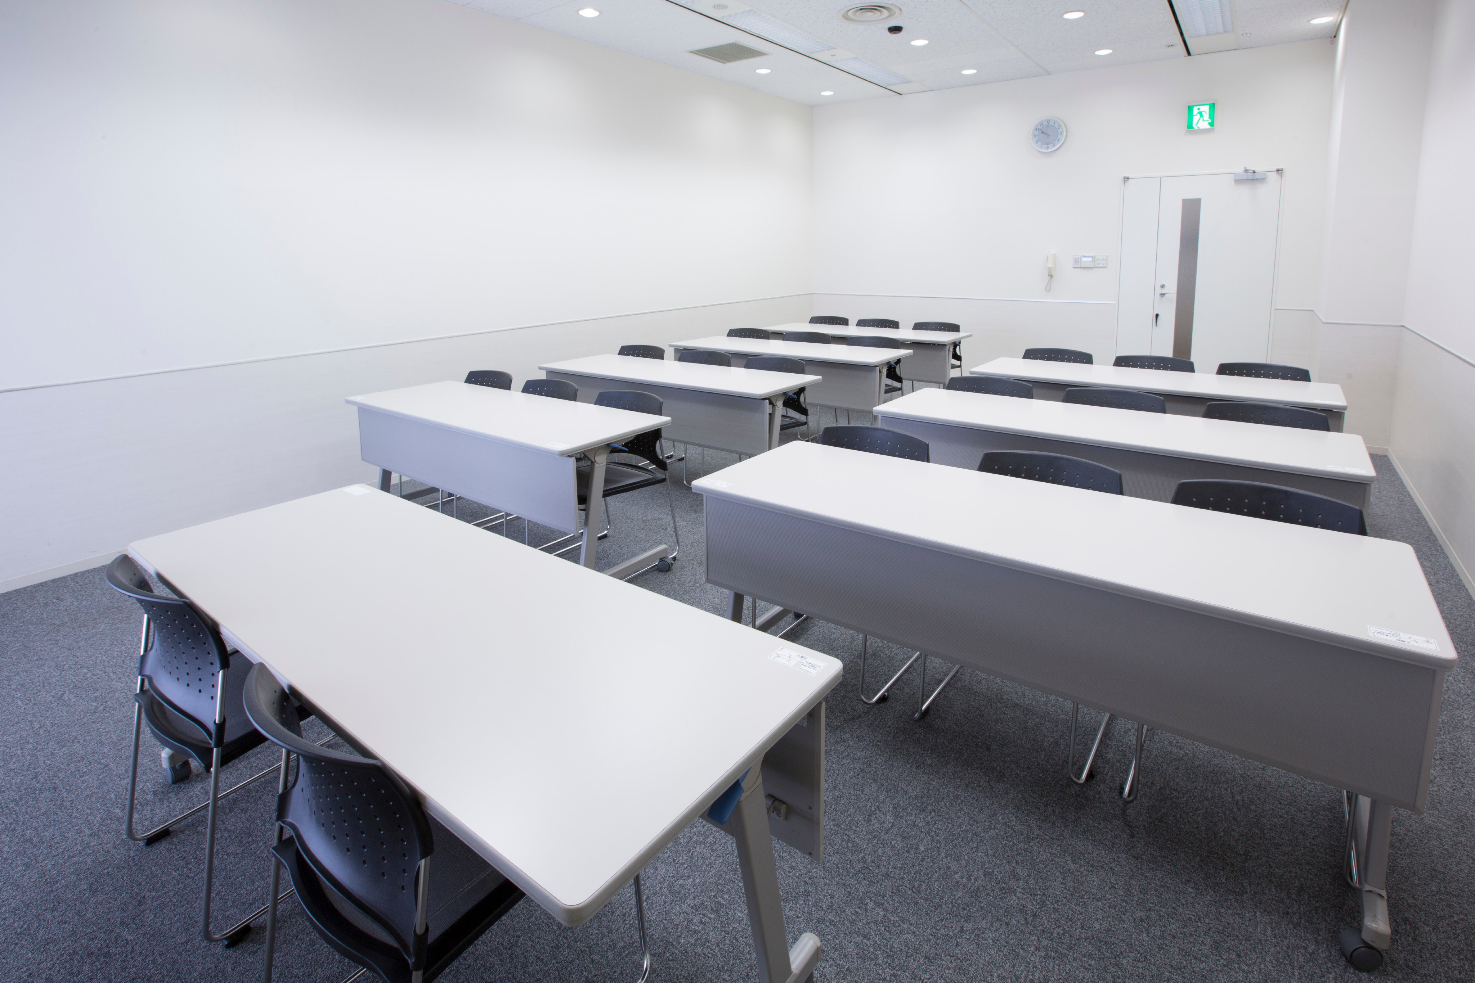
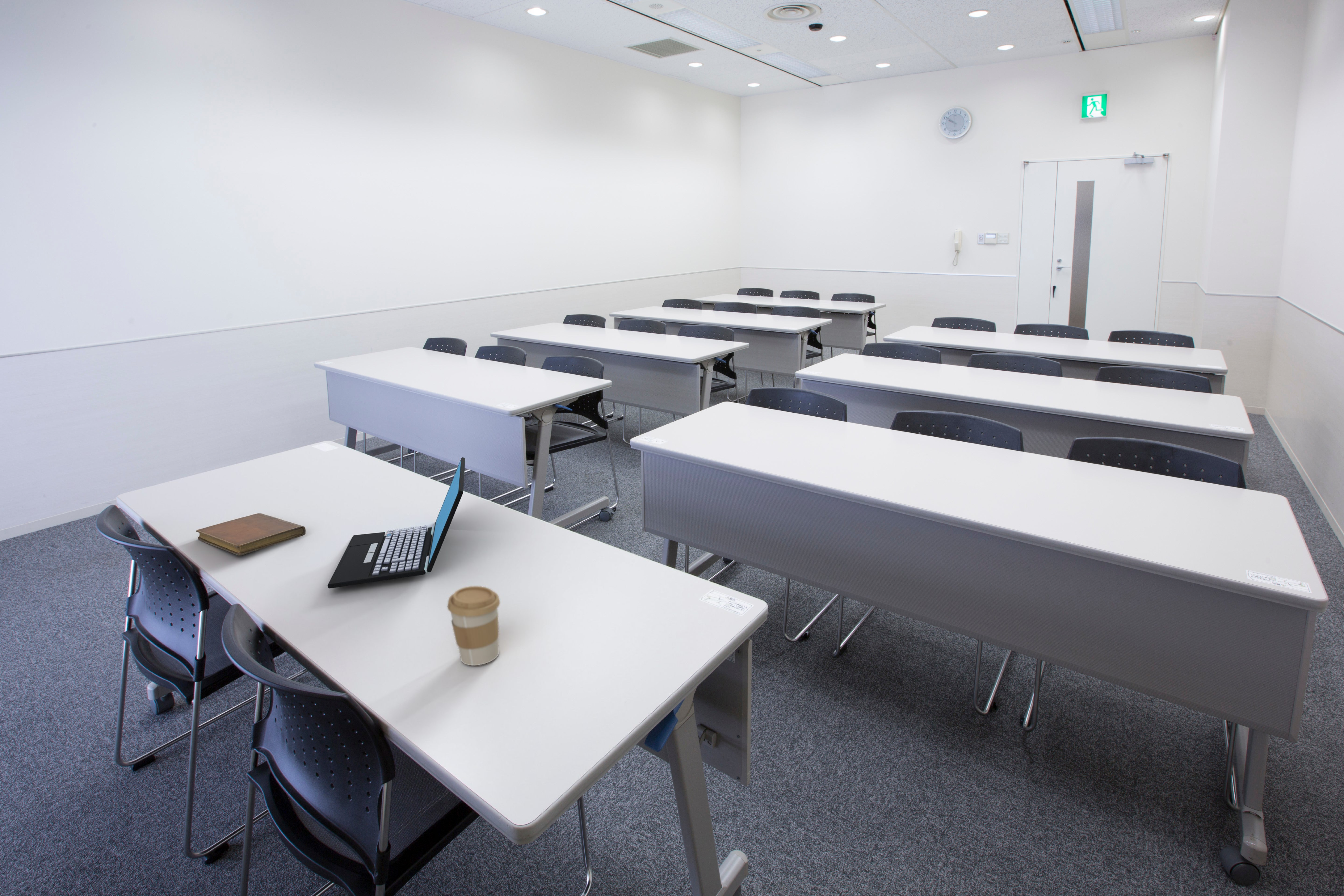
+ laptop [327,457,466,589]
+ notebook [196,513,306,556]
+ coffee cup [447,586,500,666]
